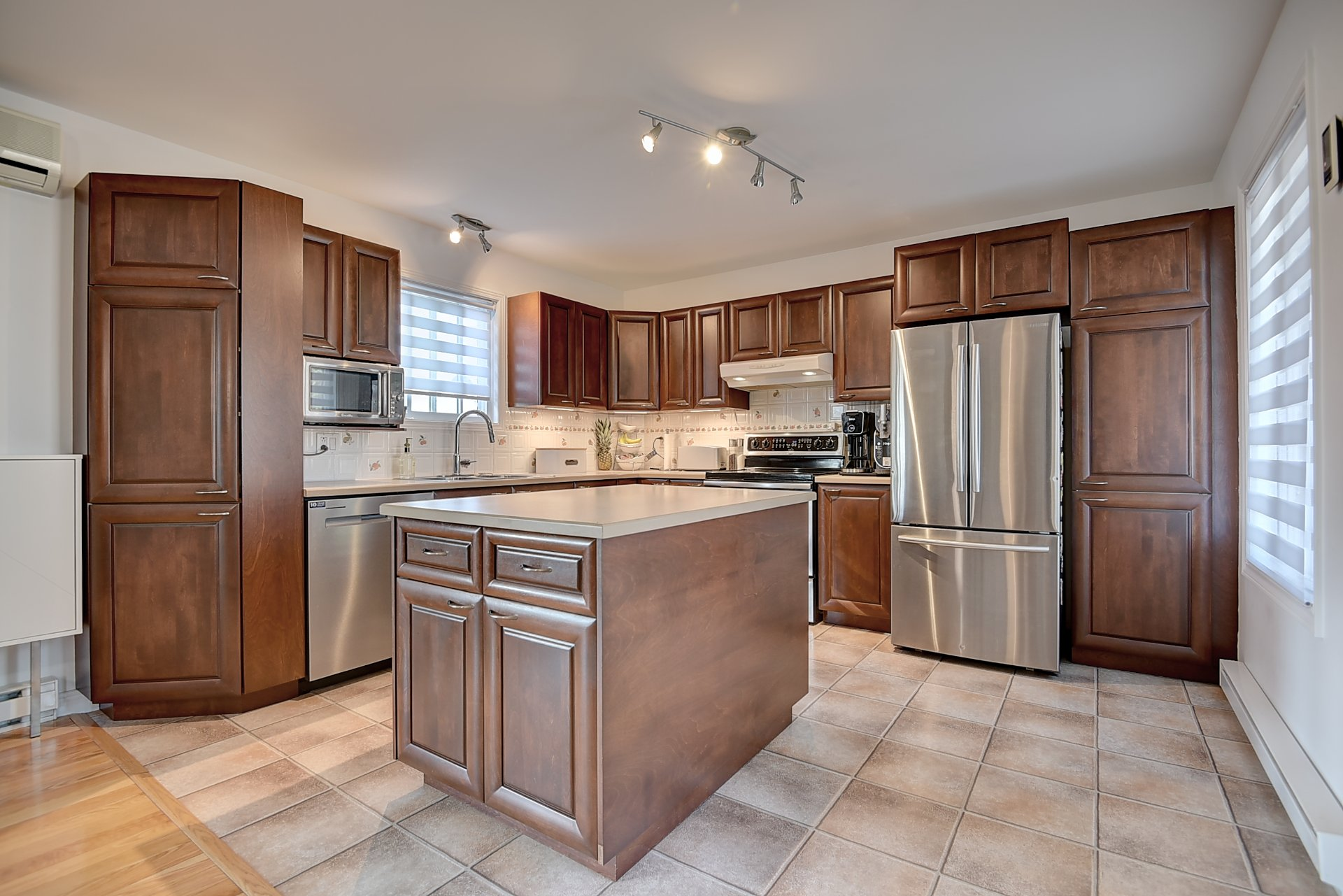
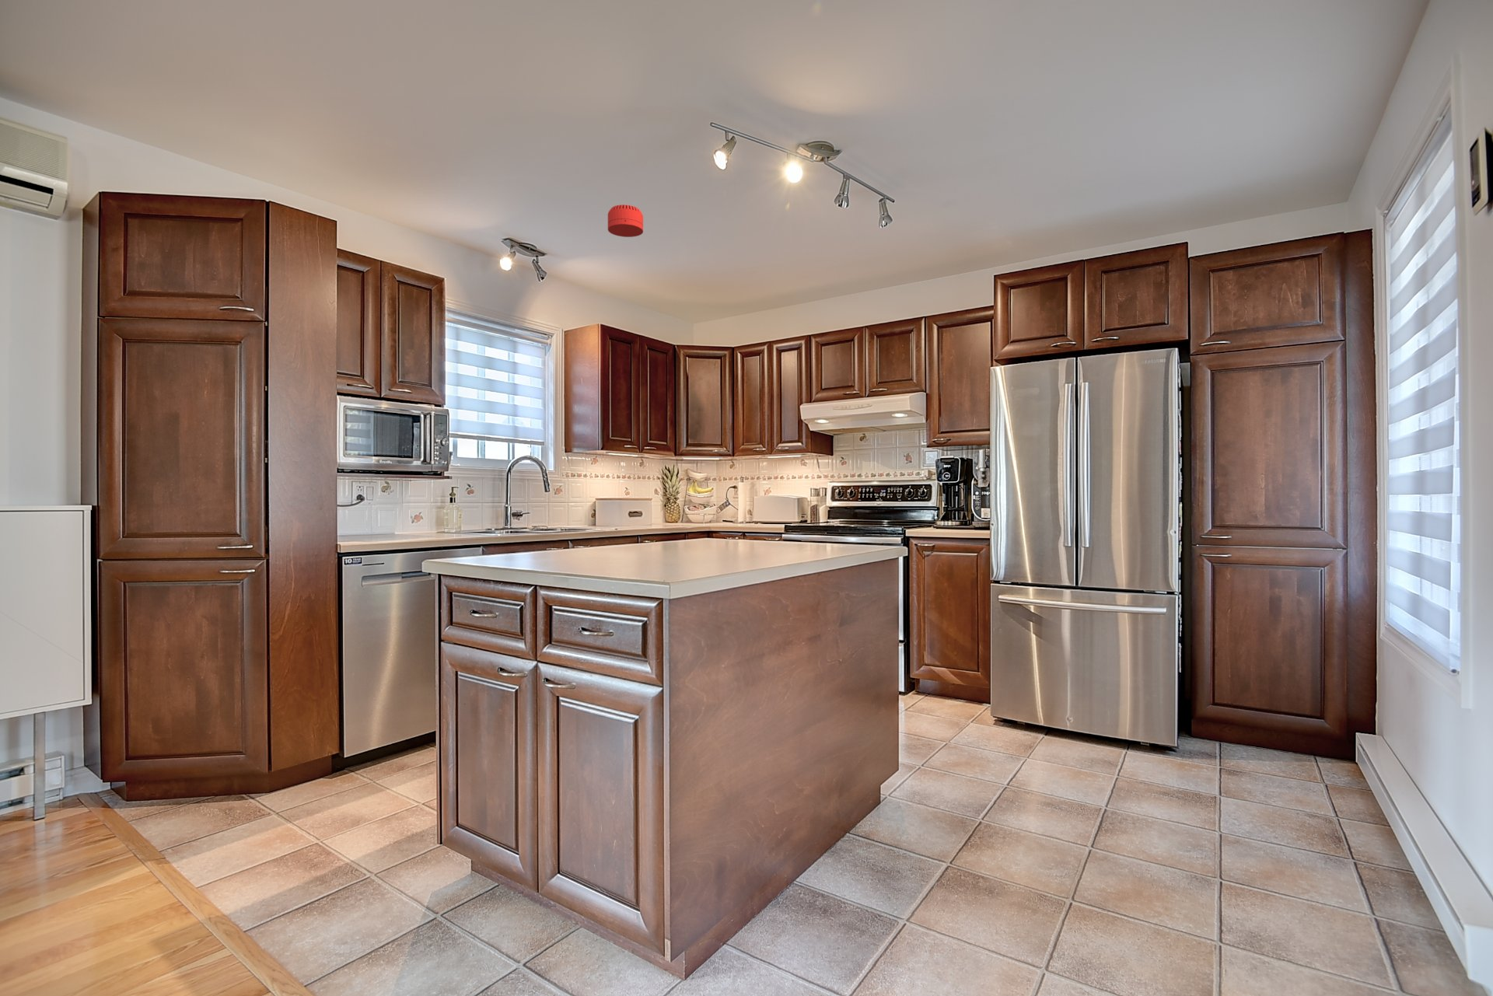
+ smoke detector [607,203,644,238]
